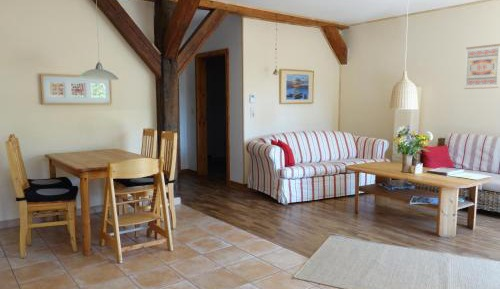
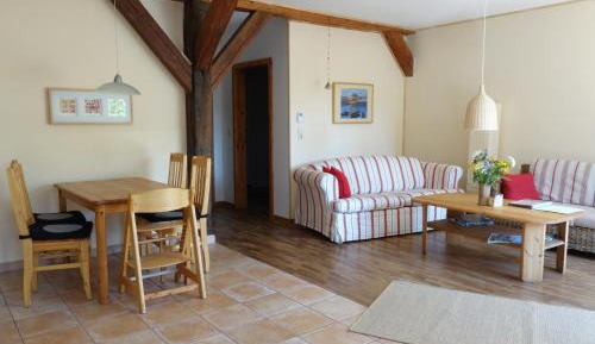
- wall art [463,43,500,90]
